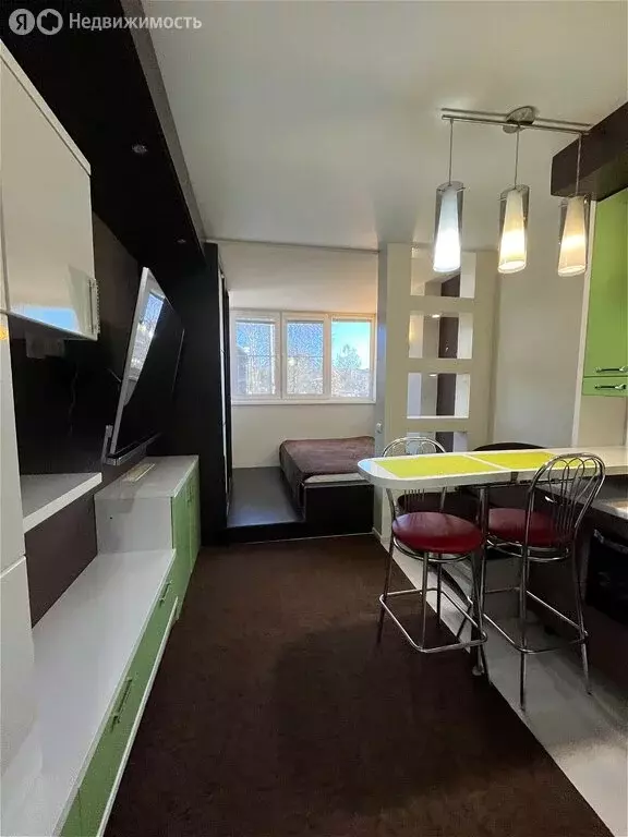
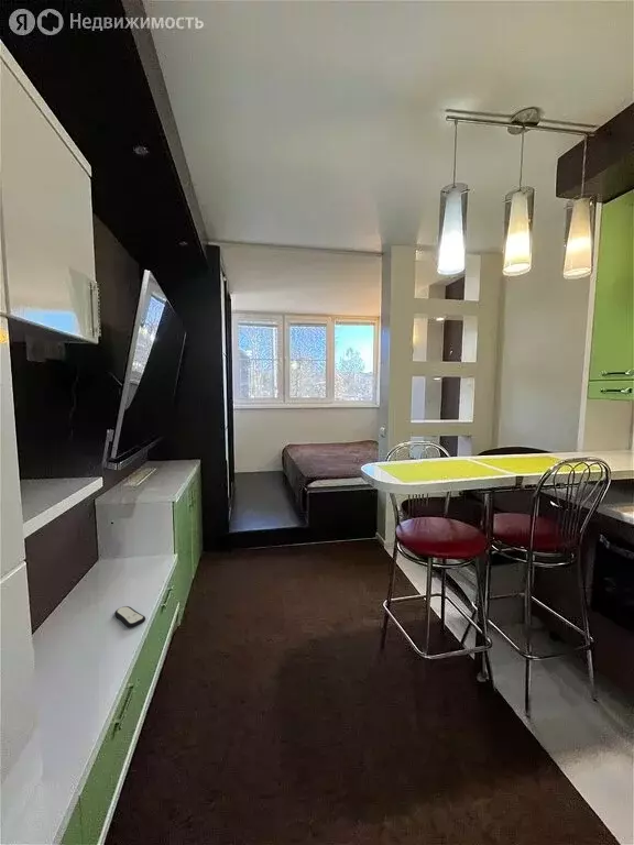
+ remote control [113,605,146,629]
